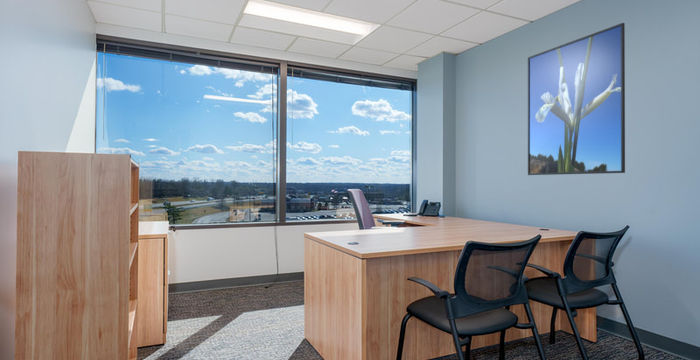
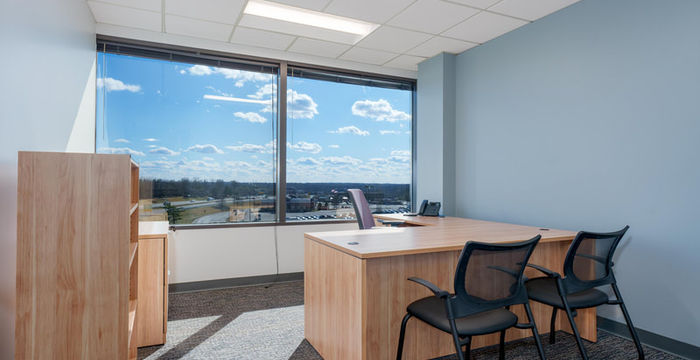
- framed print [527,22,626,176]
